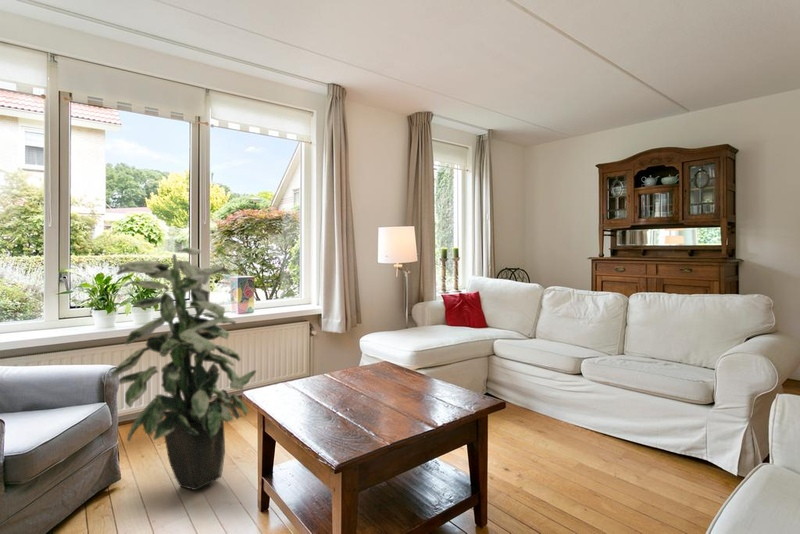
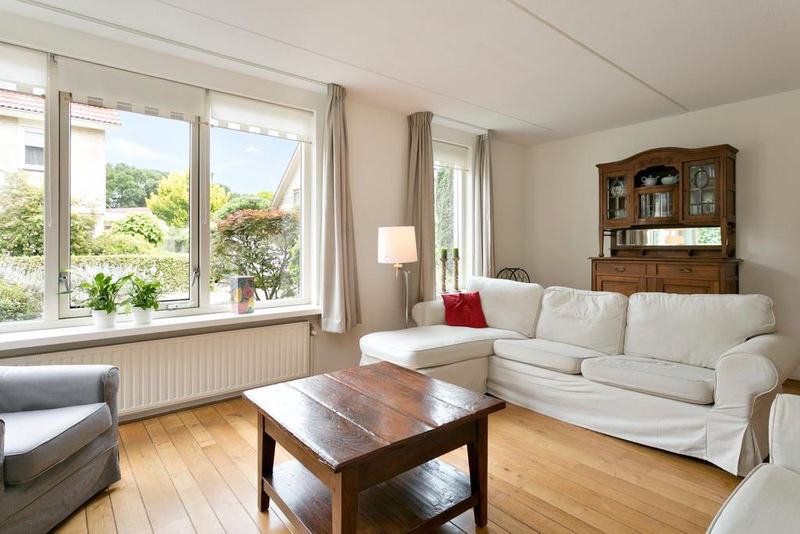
- indoor plant [111,247,258,491]
